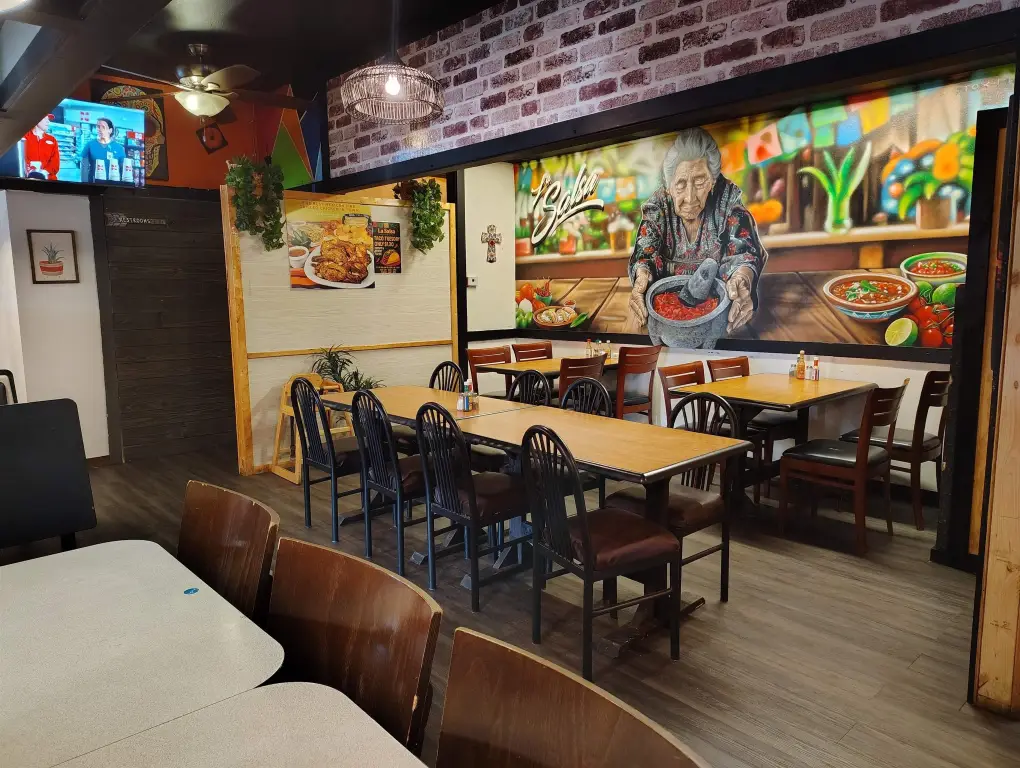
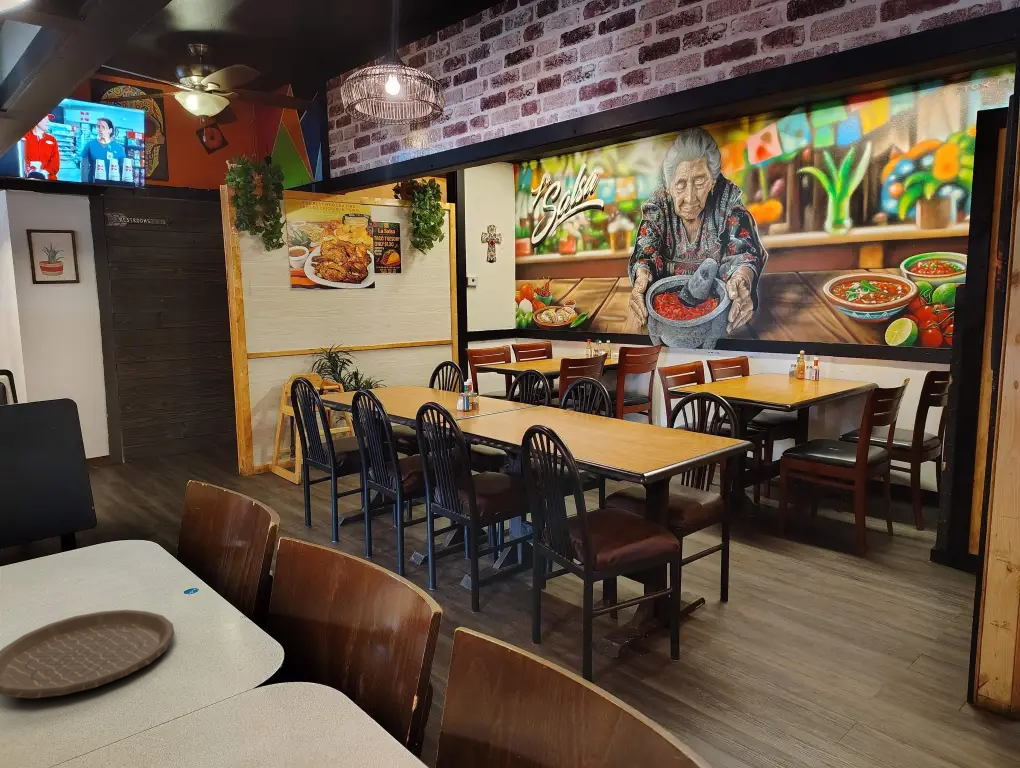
+ plate [0,609,175,700]
